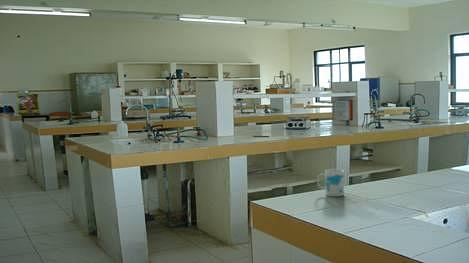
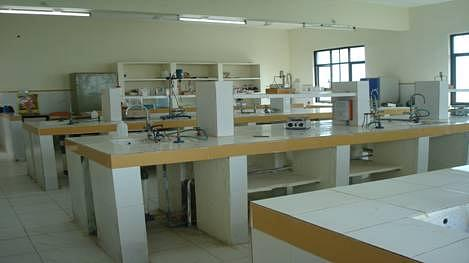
- mug [316,168,345,197]
